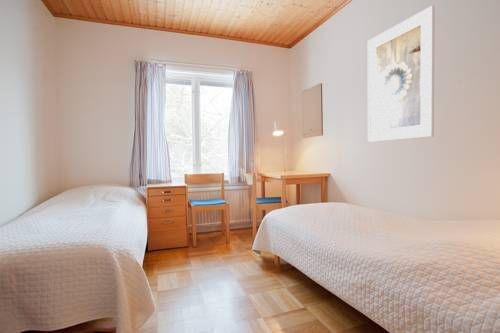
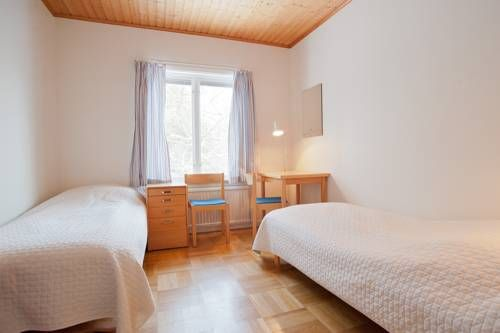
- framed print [367,4,436,143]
